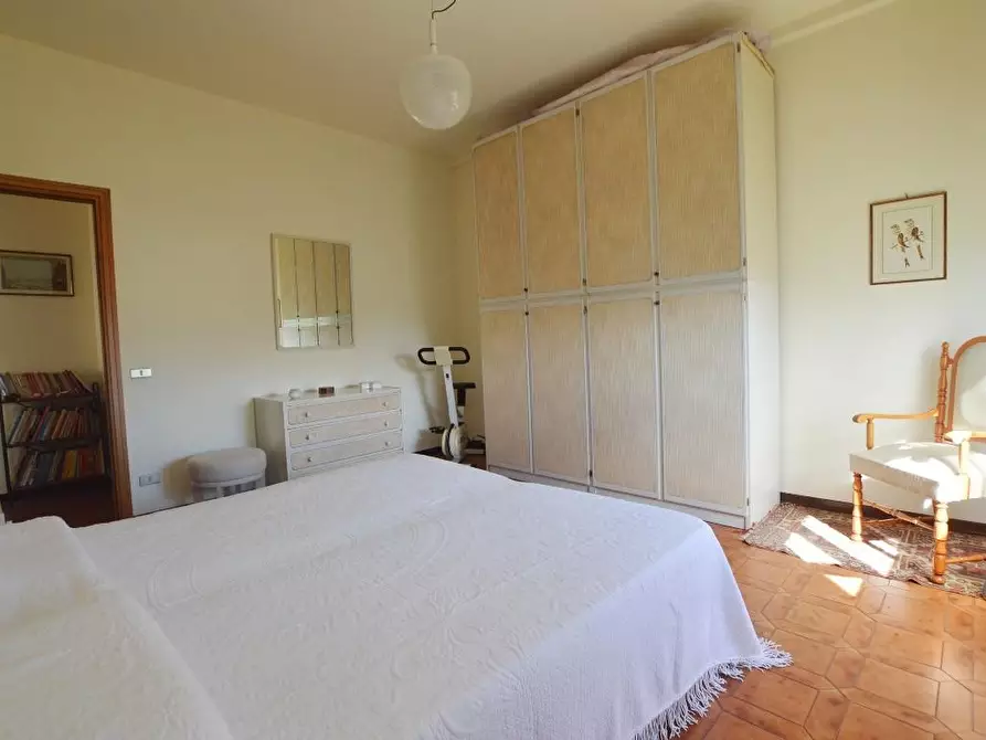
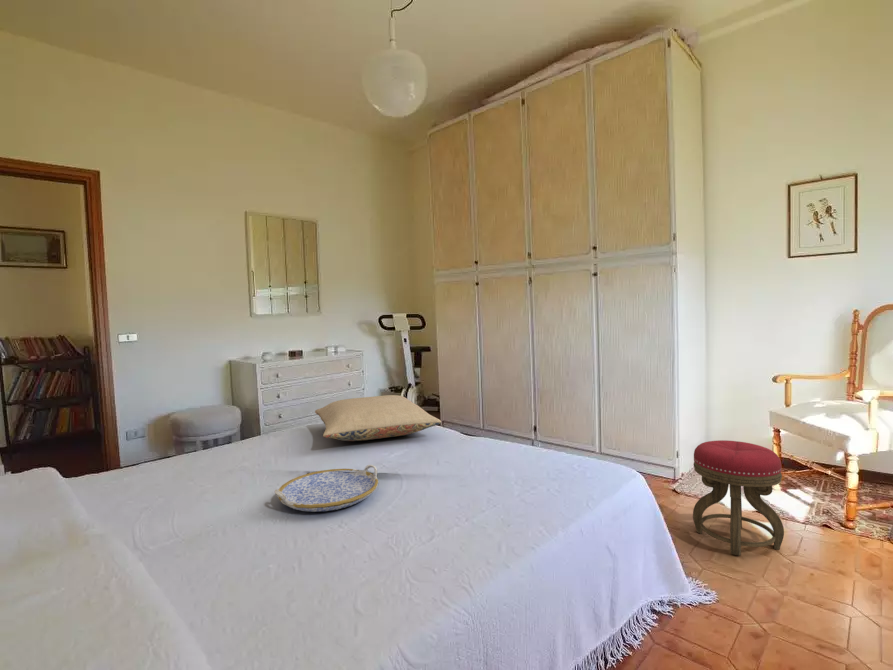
+ pillow [314,394,442,442]
+ serving tray [274,464,379,513]
+ stool [692,439,785,556]
